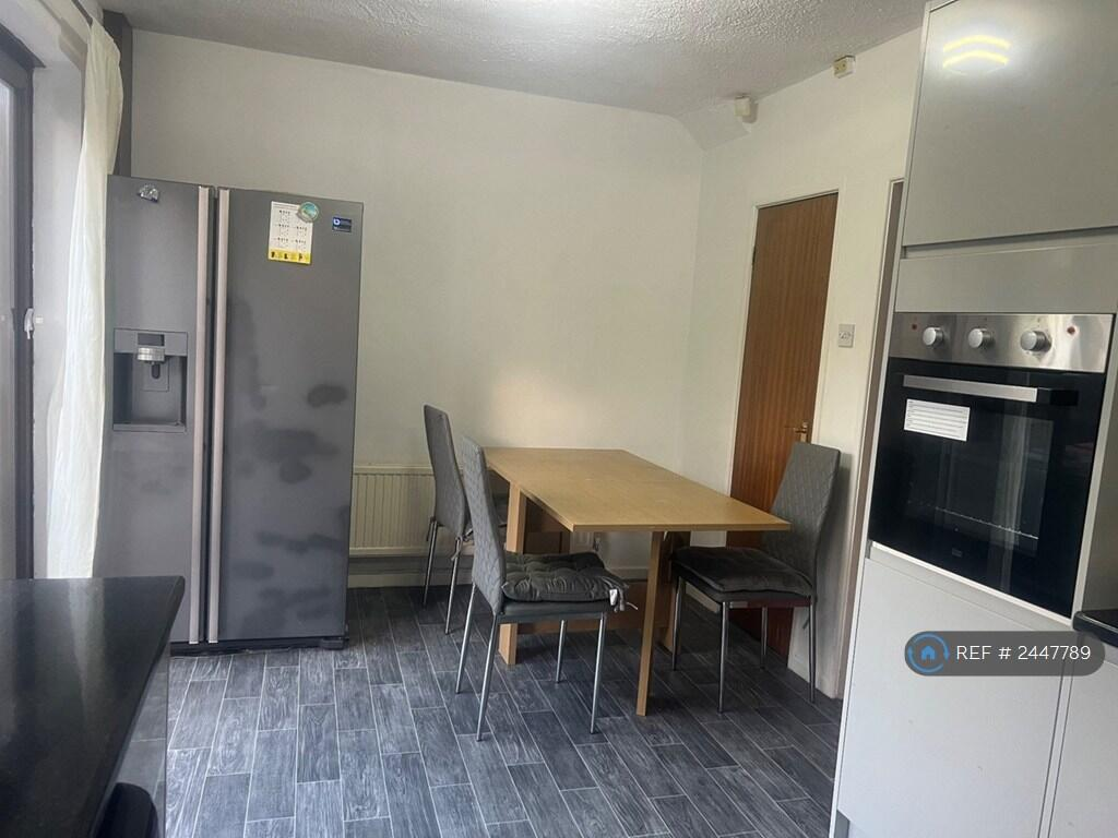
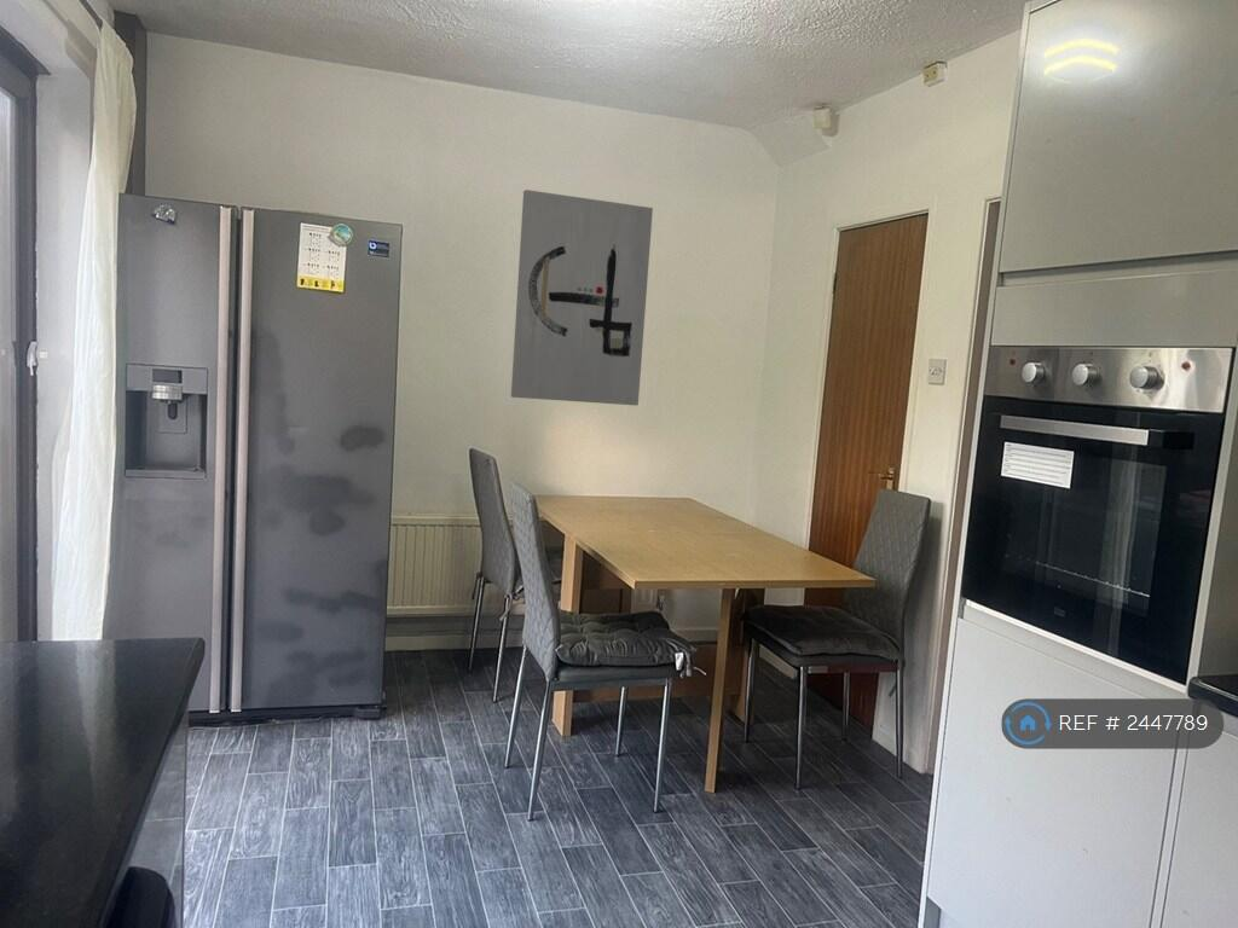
+ wall art [510,188,654,407]
